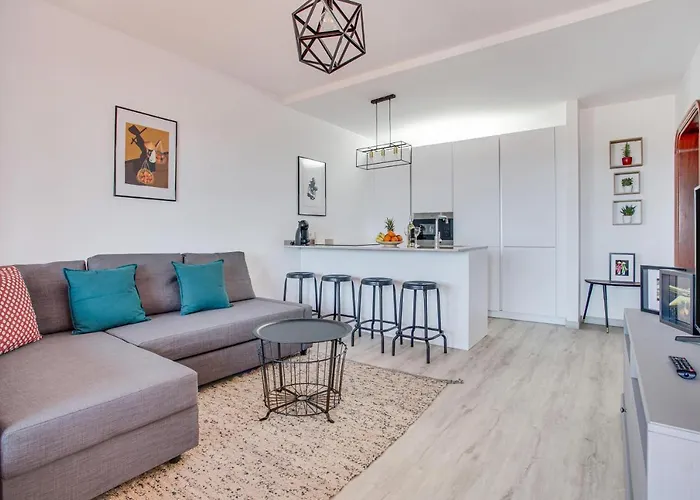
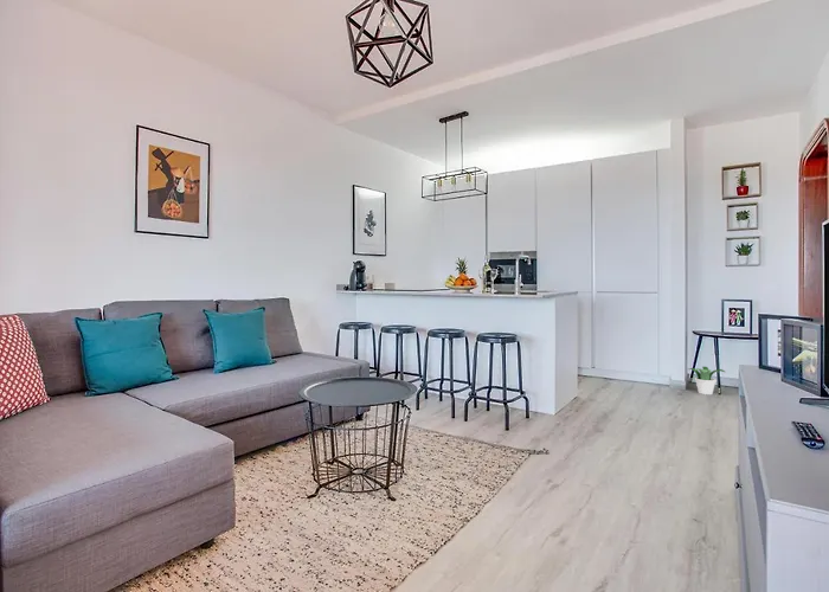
+ potted plant [688,366,726,395]
